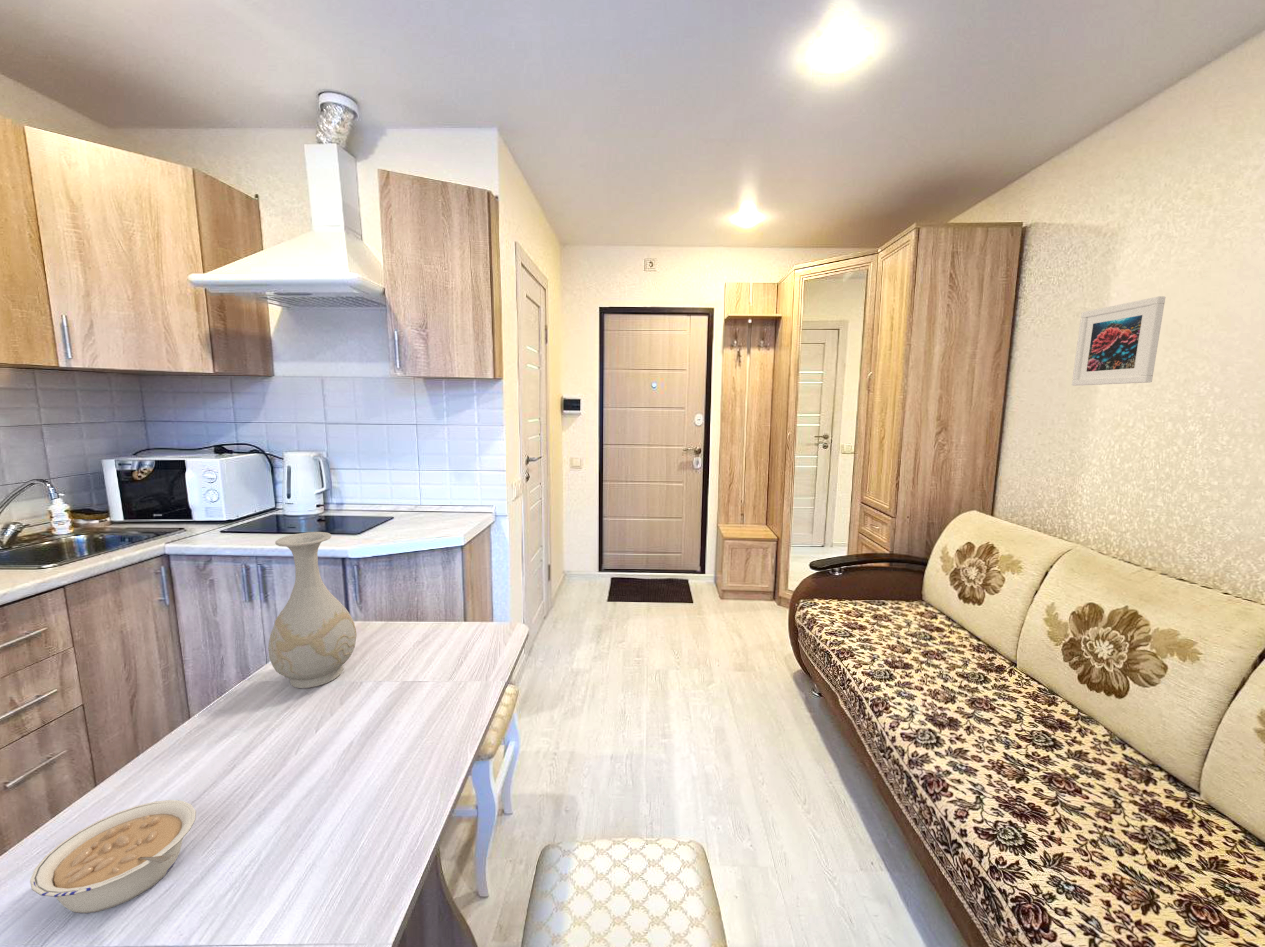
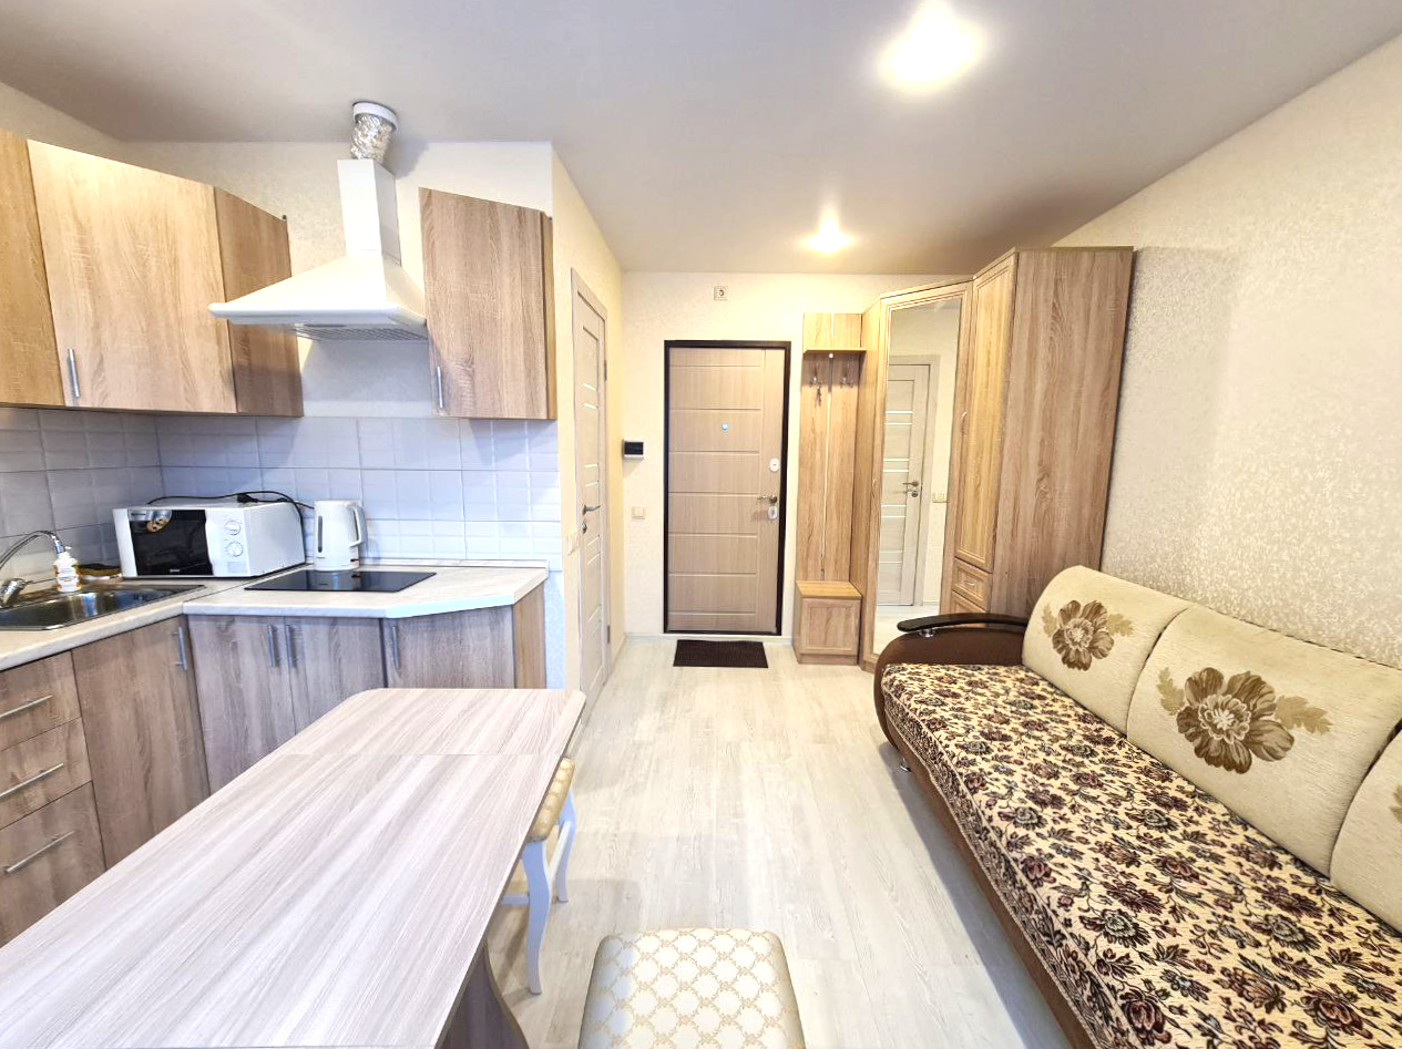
- legume [29,799,197,914]
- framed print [1071,295,1166,387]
- vase [267,531,358,689]
